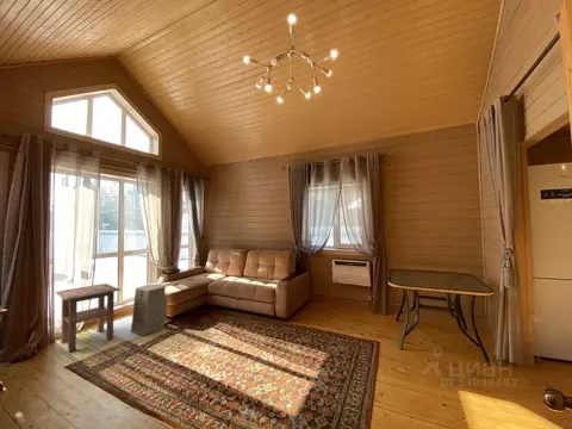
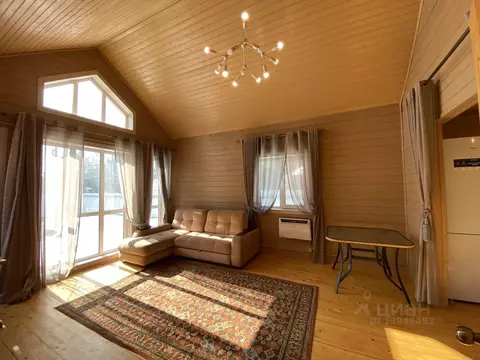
- side table [55,282,122,354]
- fan [130,282,168,337]
